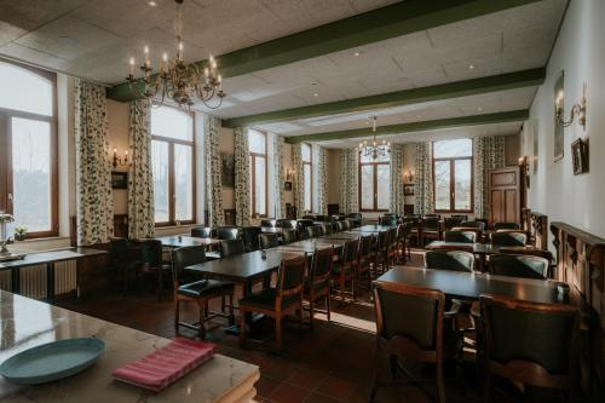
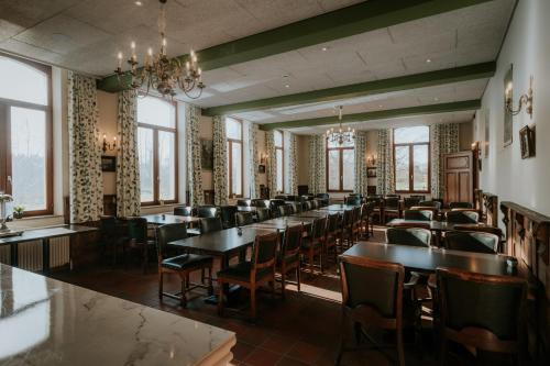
- saucer [0,336,108,385]
- dish towel [109,338,219,392]
